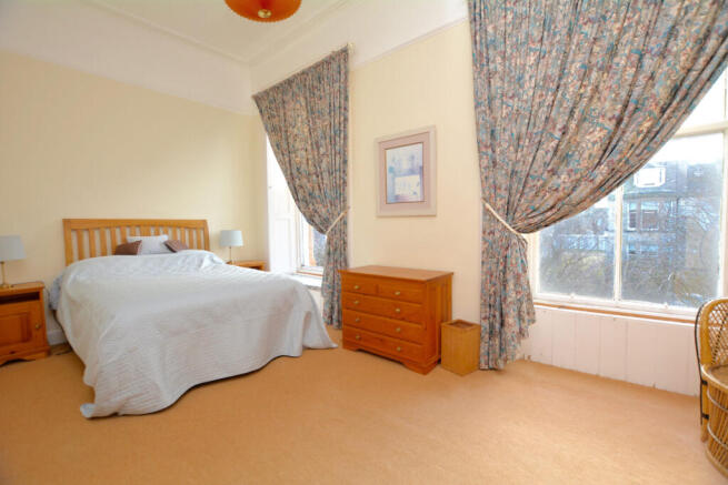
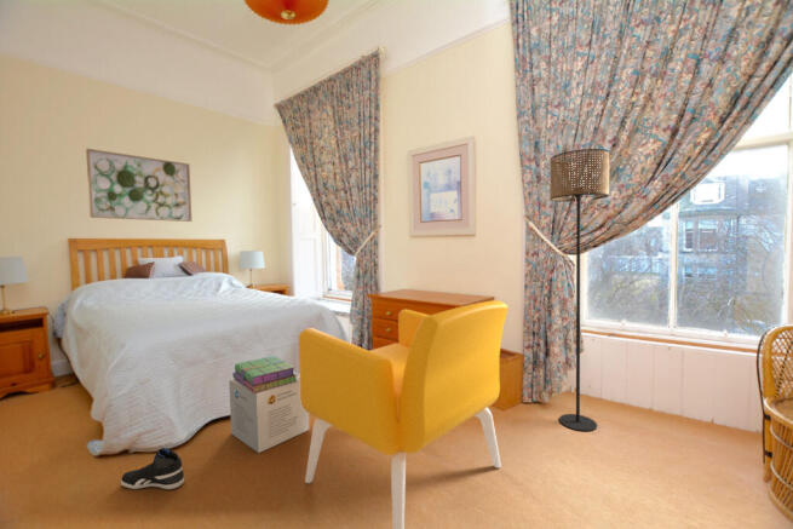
+ armchair [298,299,510,529]
+ cardboard box [228,370,310,454]
+ stack of books [231,355,297,393]
+ wall art [85,148,192,223]
+ sneaker [120,447,185,490]
+ floor lamp [548,148,611,432]
